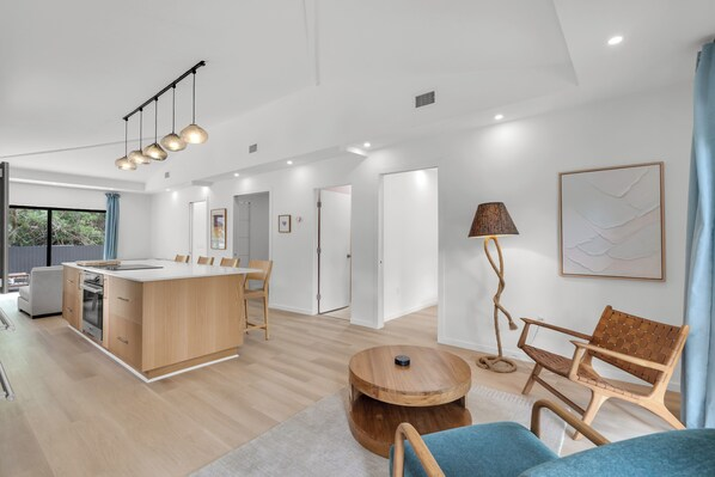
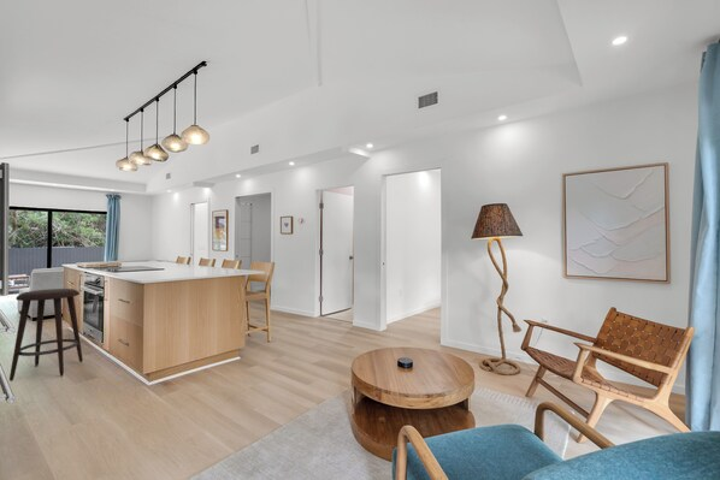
+ stool [8,288,84,383]
